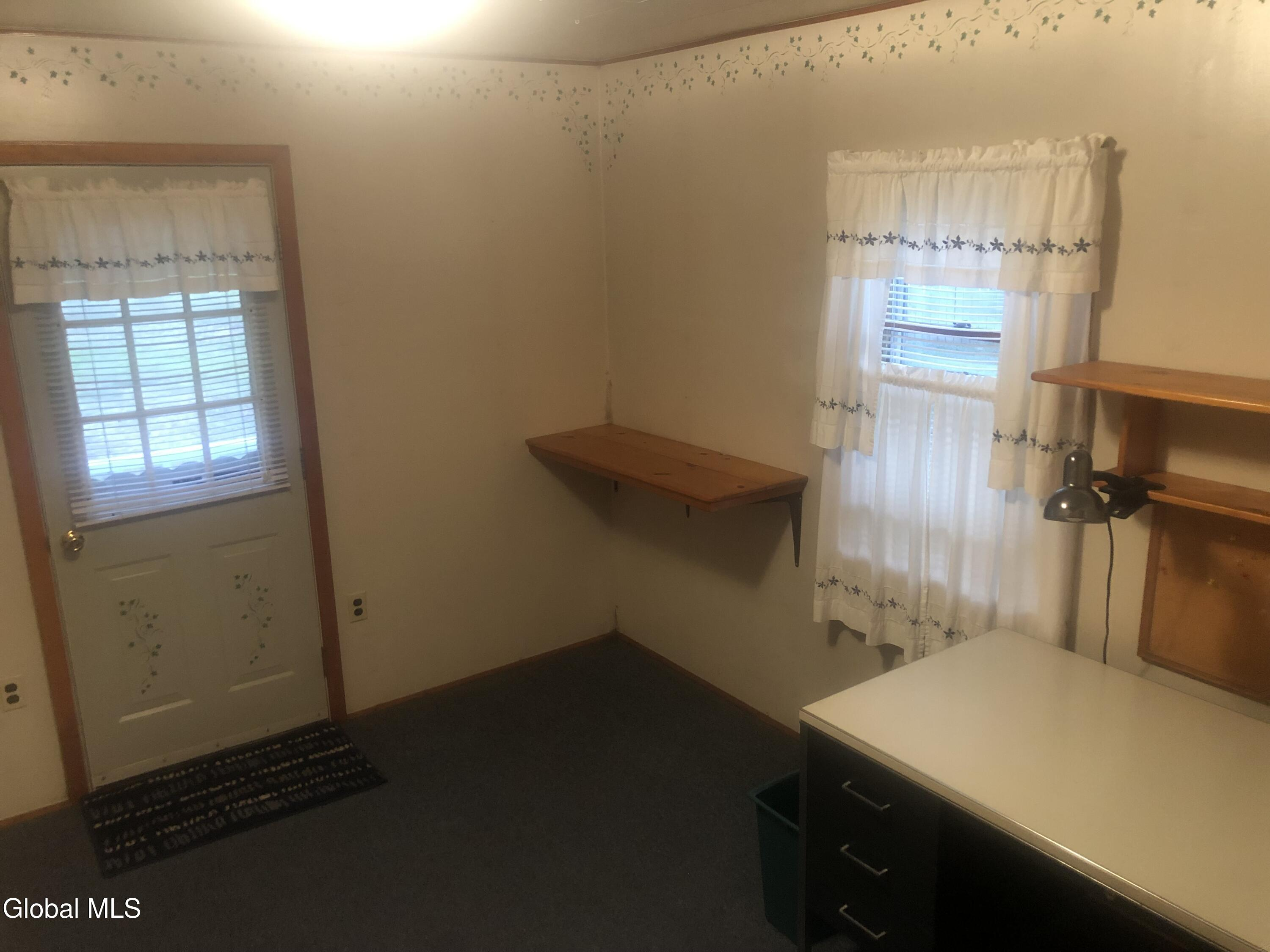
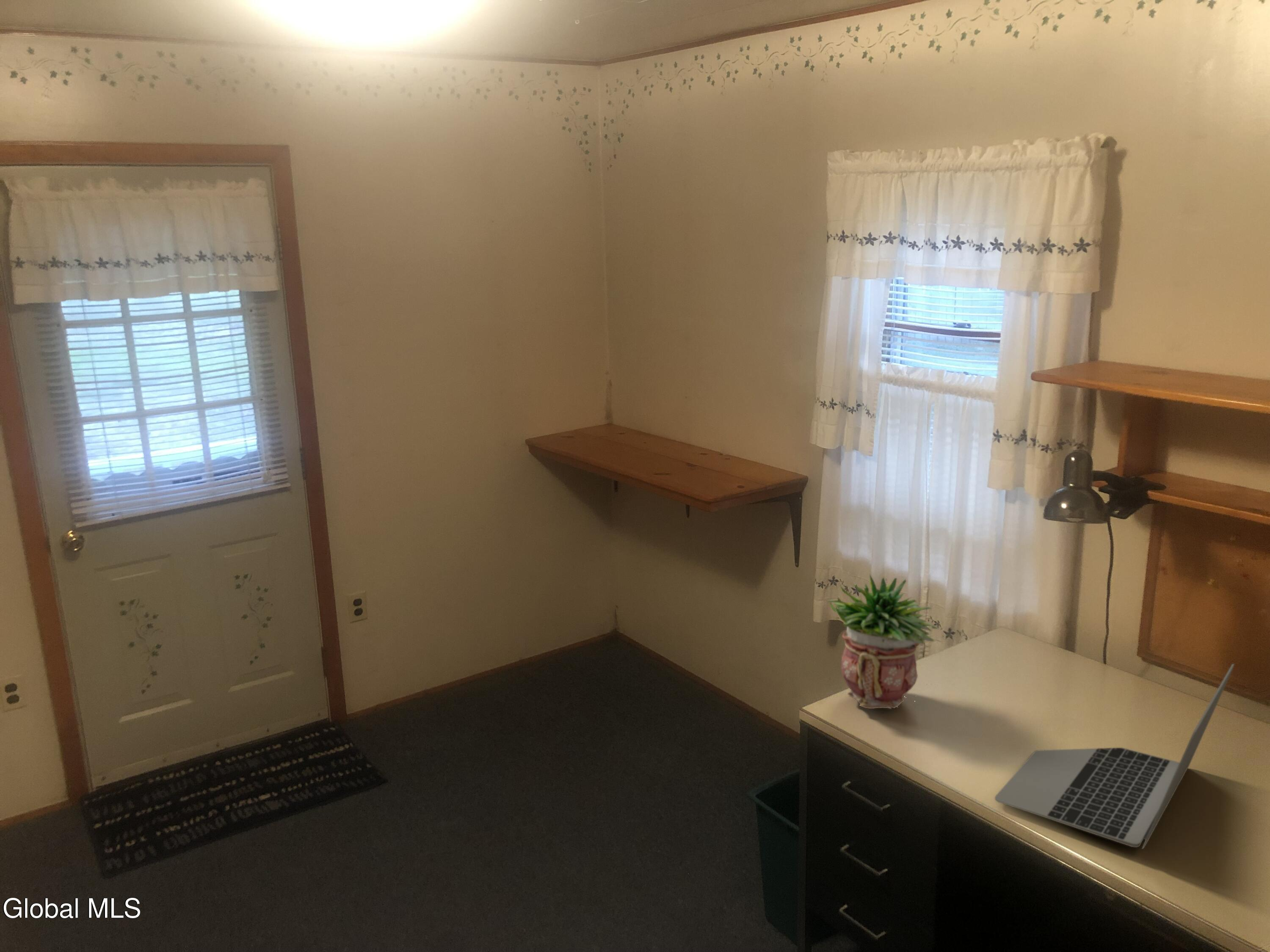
+ potted plant [826,574,939,710]
+ laptop [994,663,1235,850]
